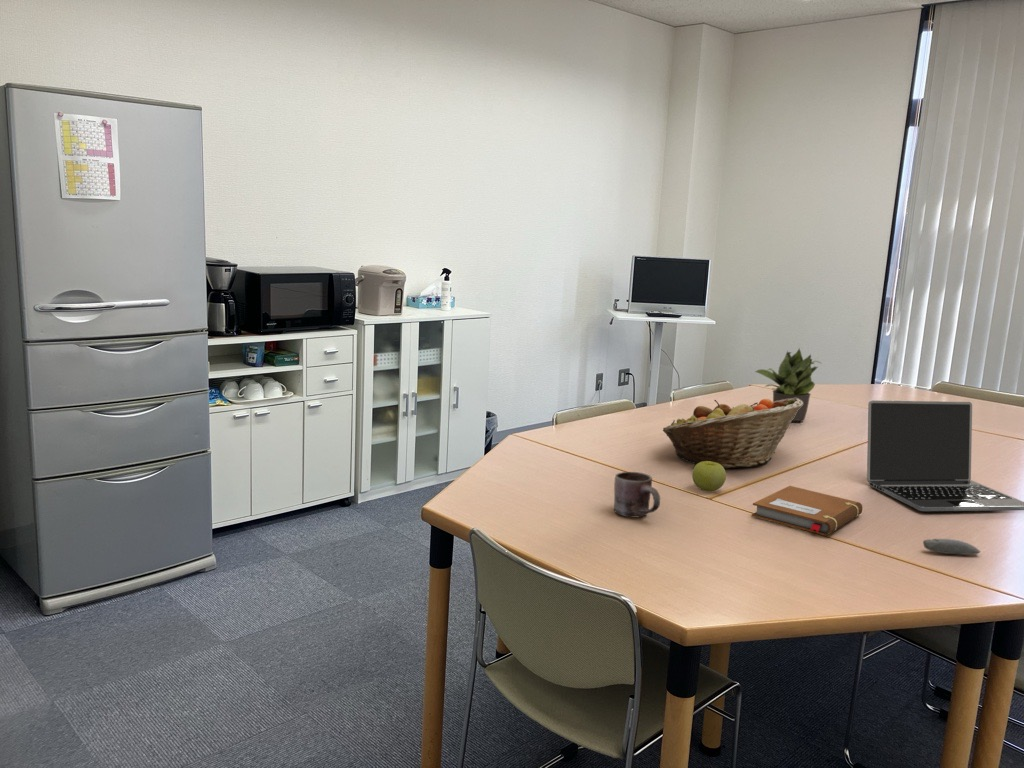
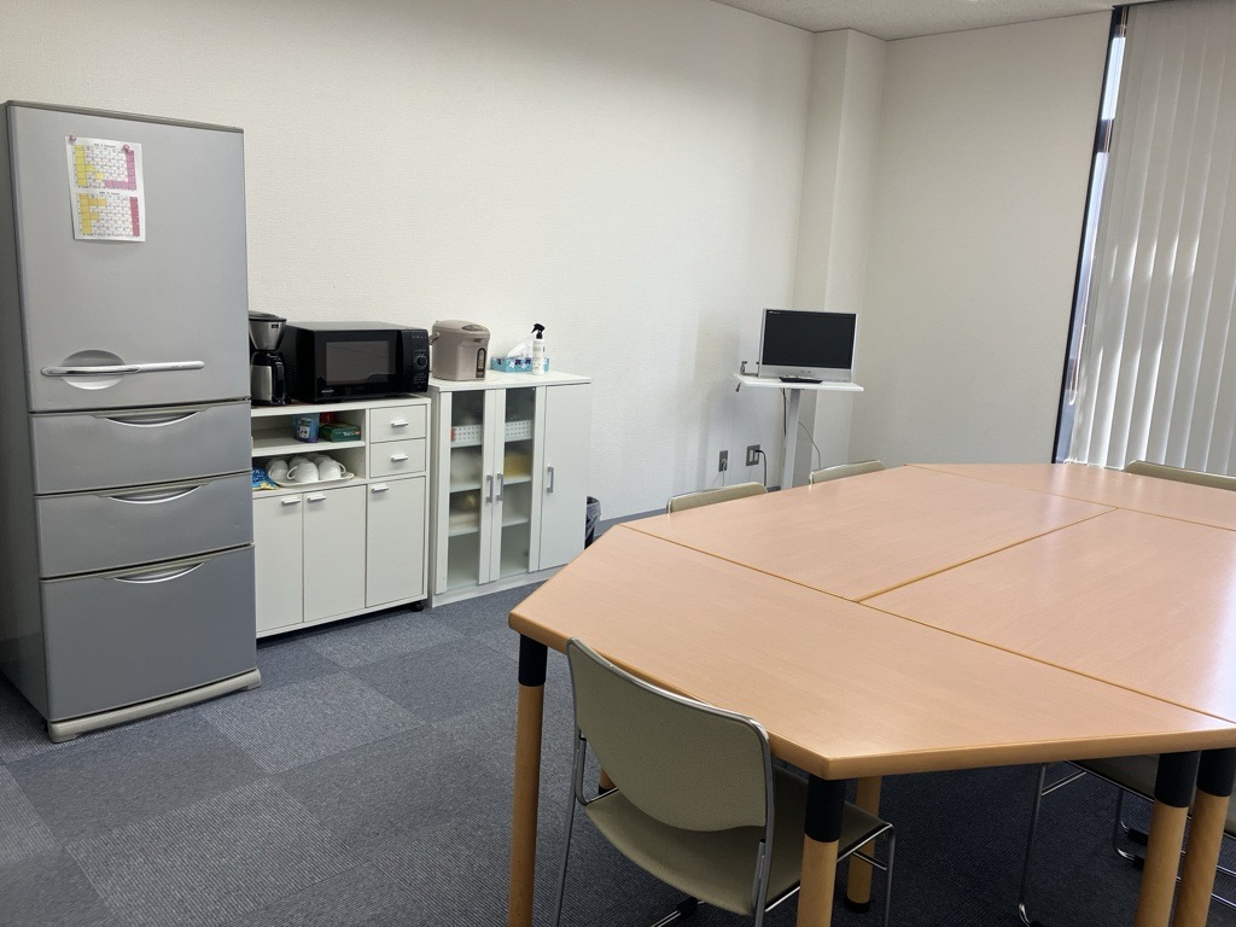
- potted plant [754,348,822,422]
- laptop [866,399,1024,512]
- apple [691,461,727,493]
- fruit basket [662,398,803,469]
- computer mouse [922,538,981,556]
- notebook [751,485,864,536]
- mug [613,471,661,518]
